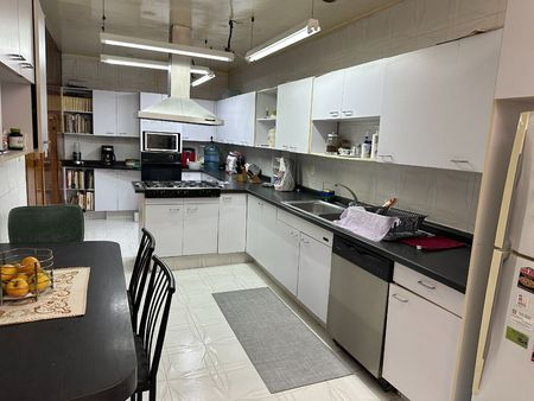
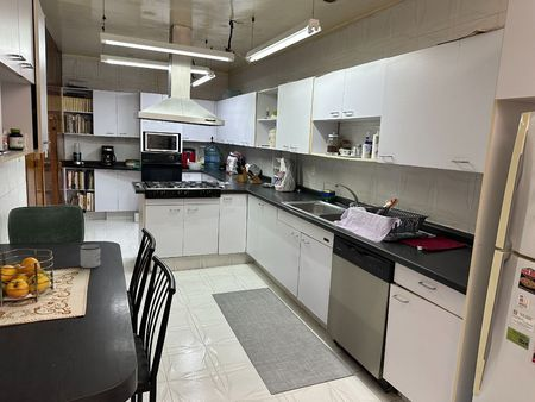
+ mug [78,243,102,269]
